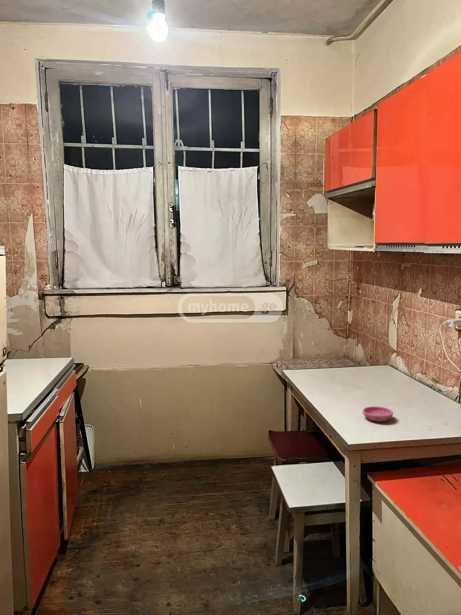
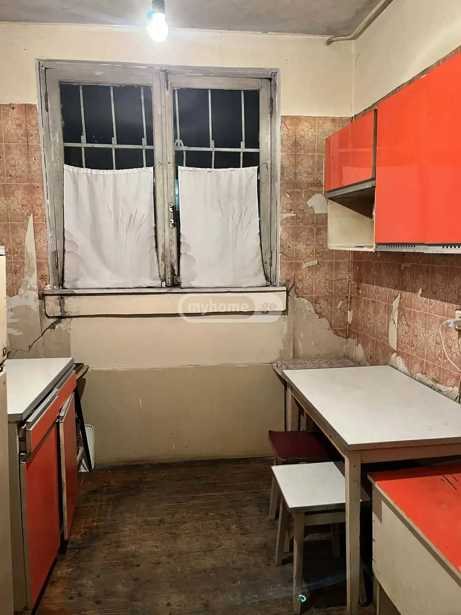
- saucer [361,405,394,423]
